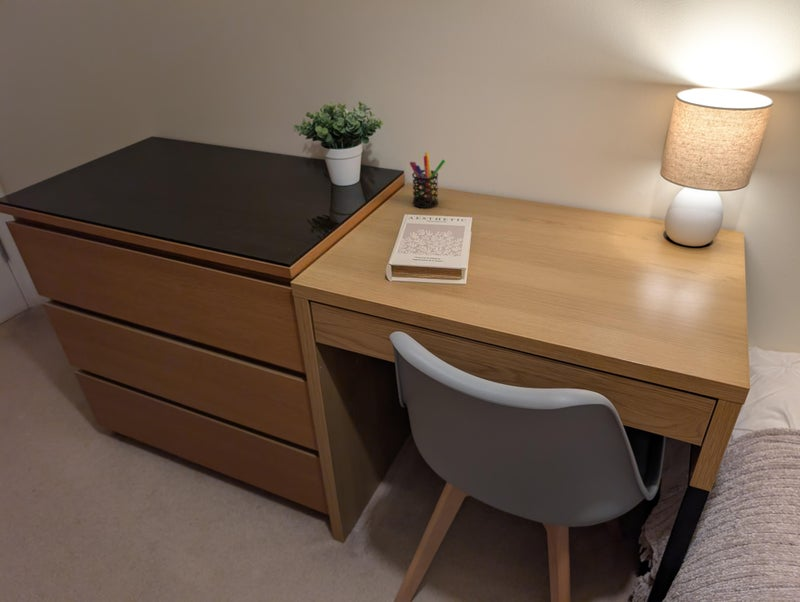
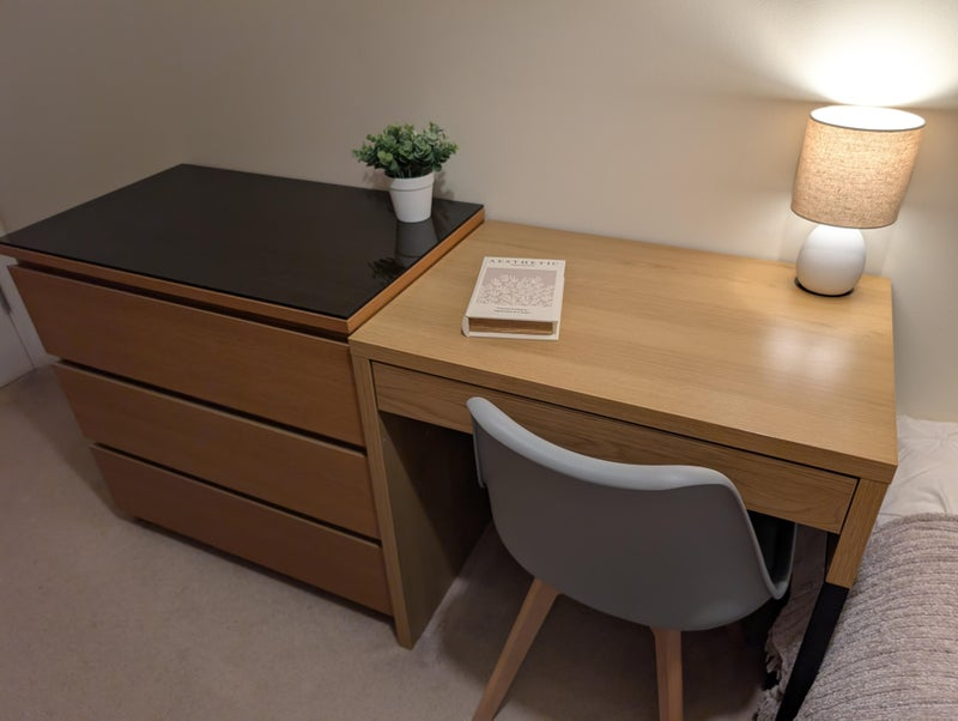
- pen holder [409,151,446,209]
